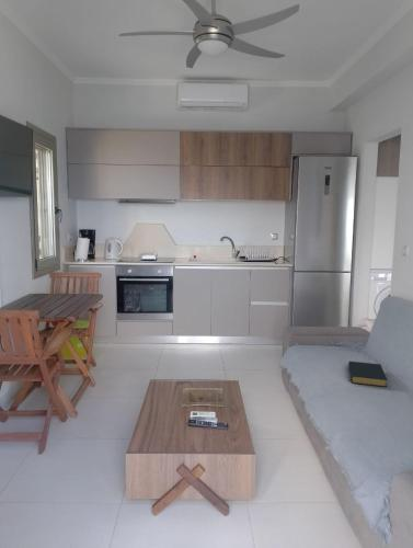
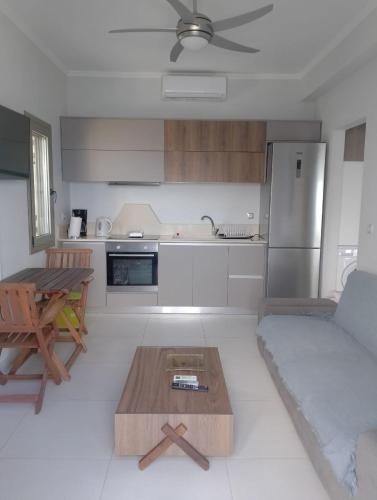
- hardback book [347,361,389,388]
